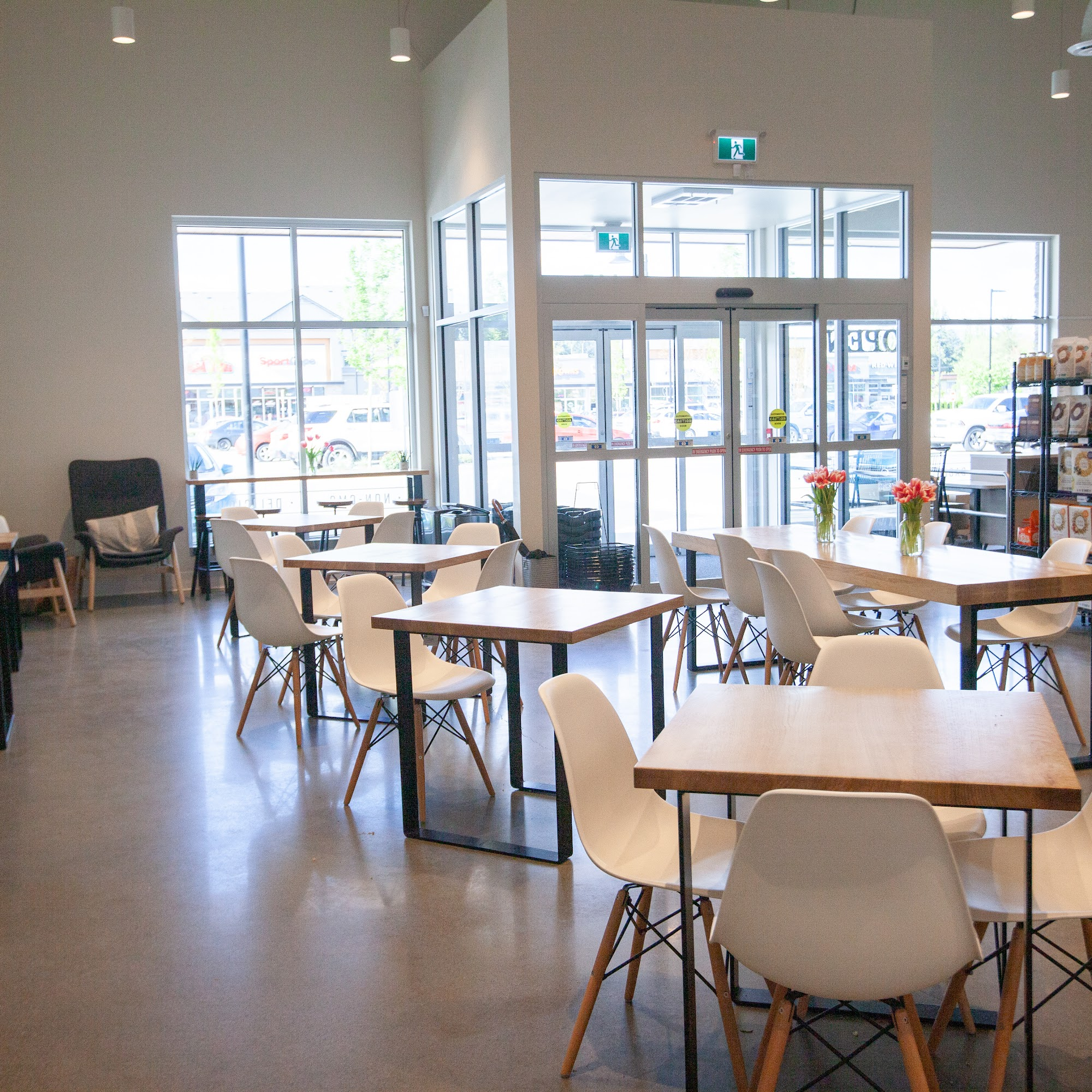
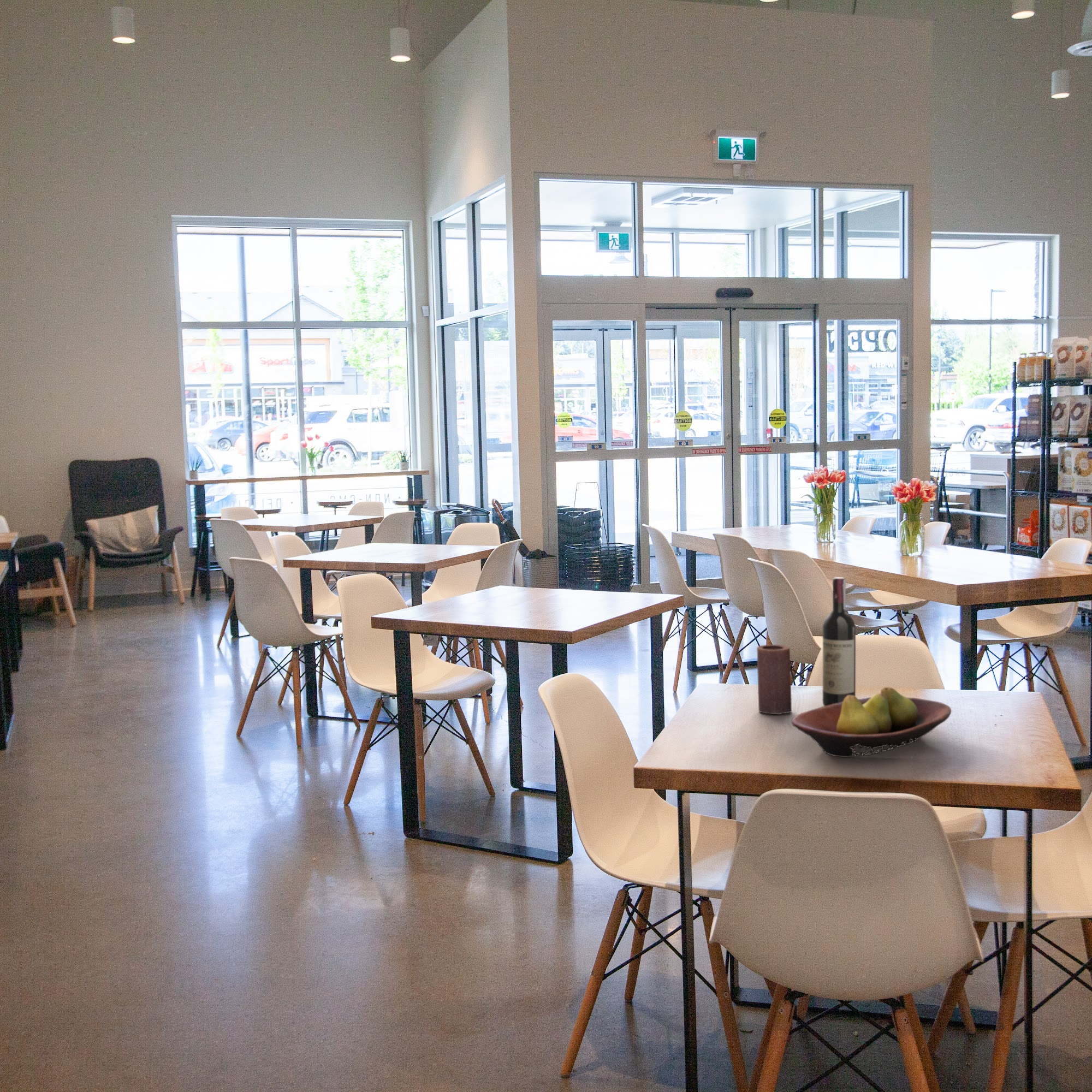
+ candle [756,644,792,715]
+ wine bottle [822,577,856,707]
+ fruit bowl [791,686,952,758]
